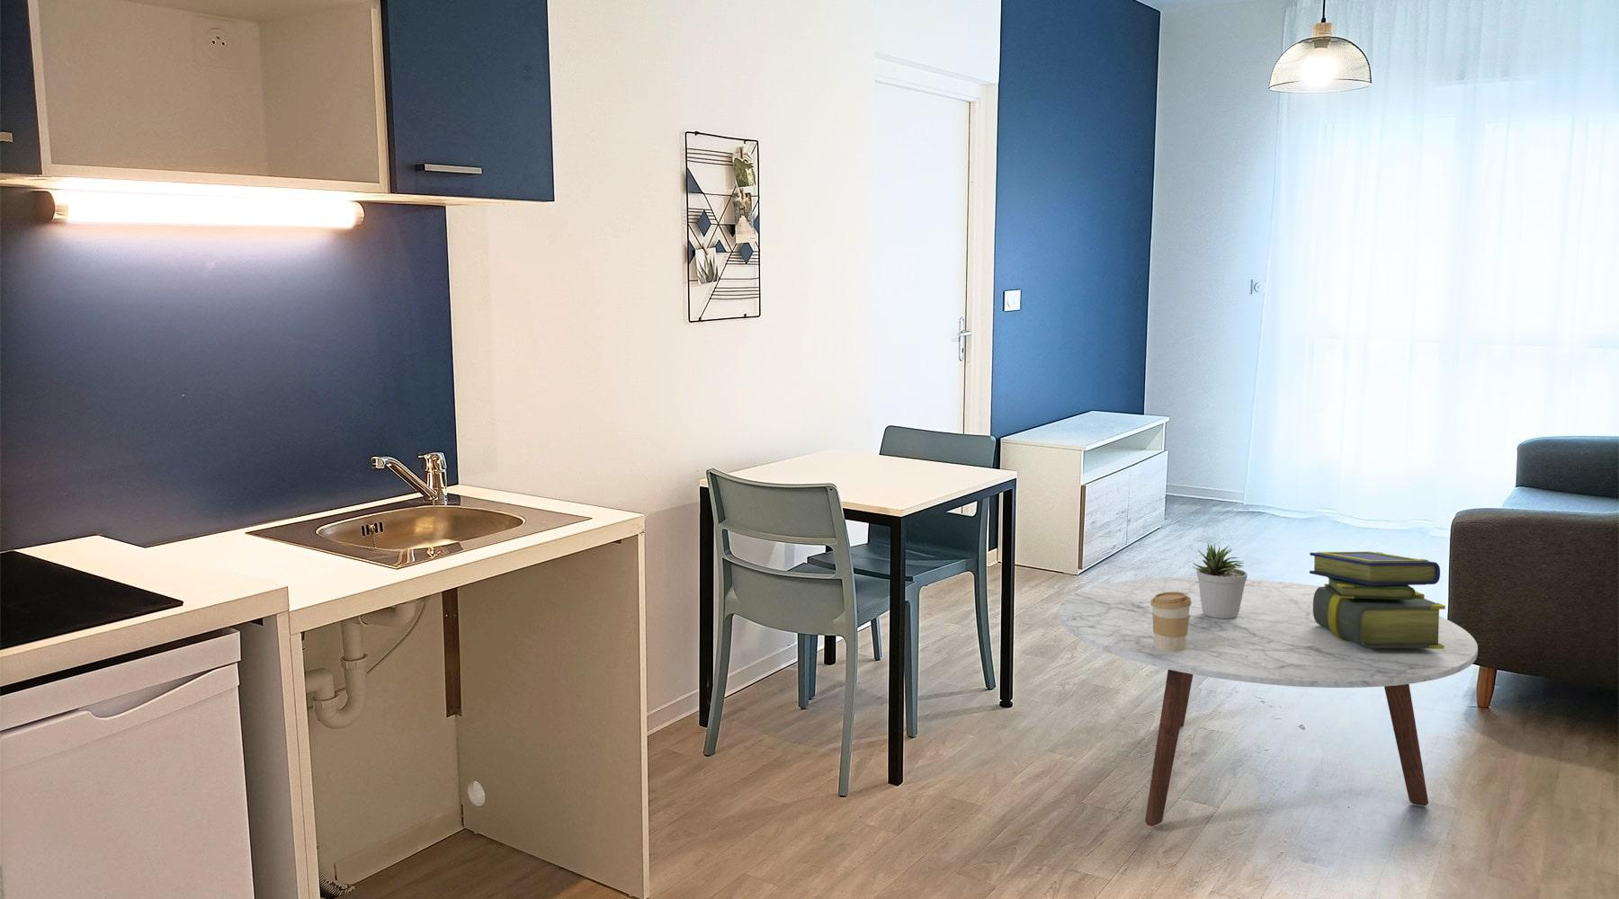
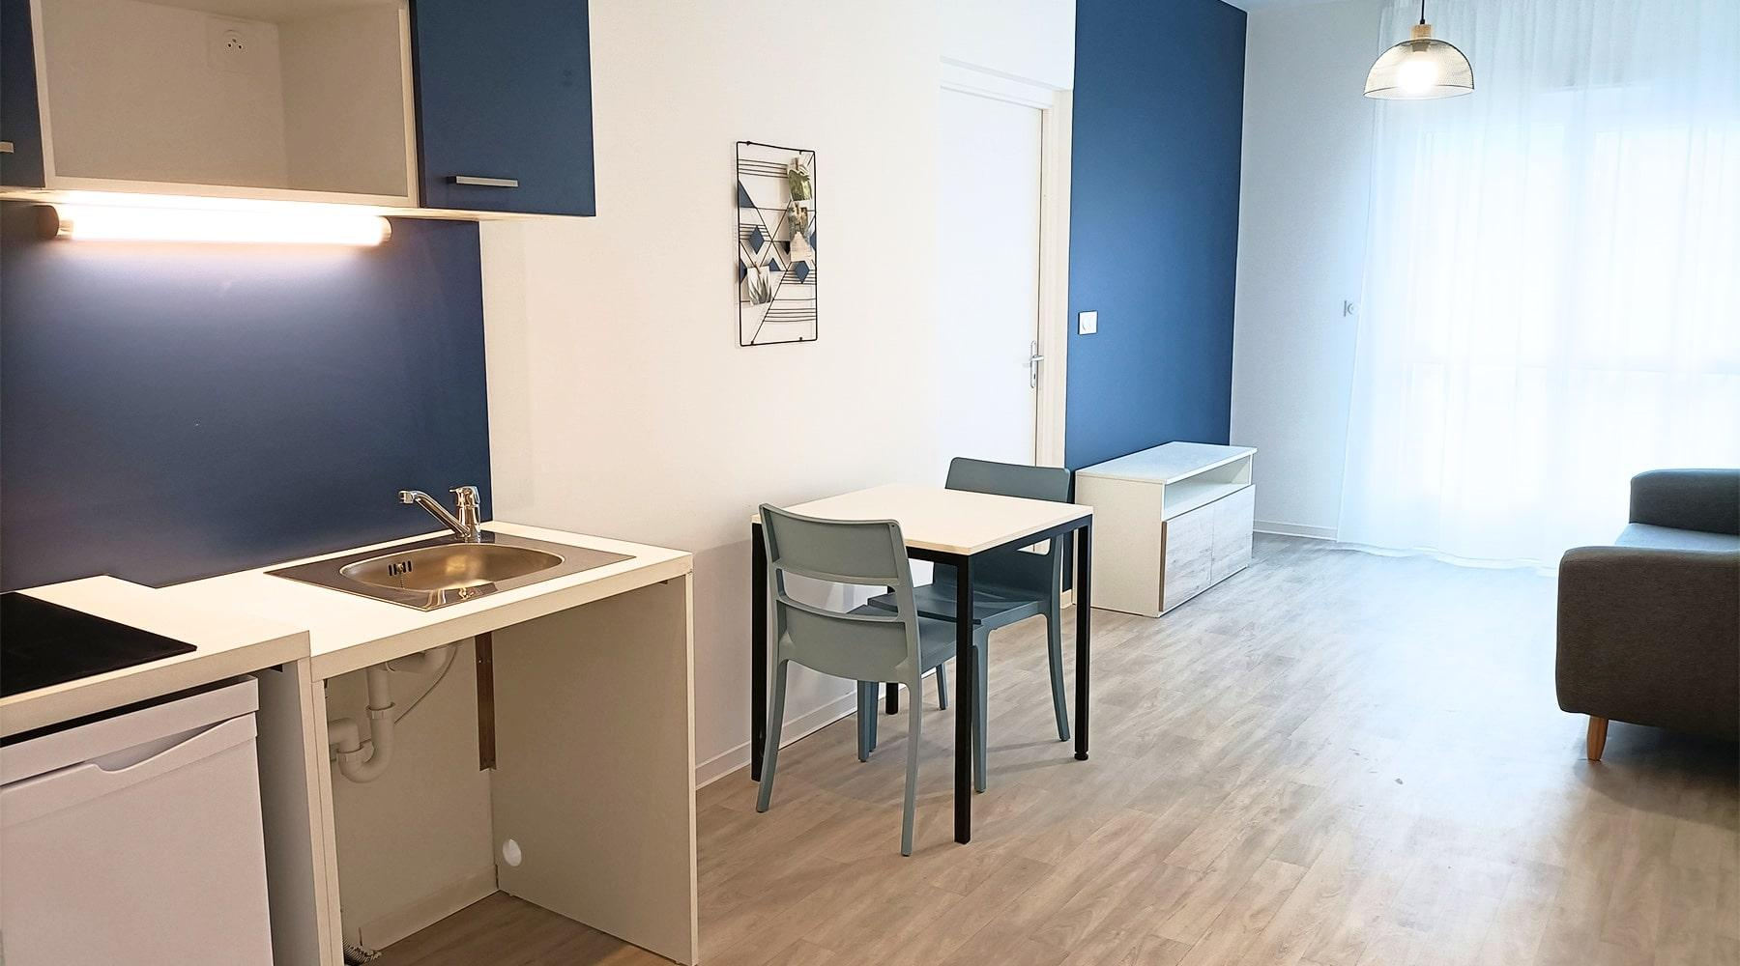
- coffee cup [1151,591,1192,651]
- potted plant [1192,542,1248,619]
- coffee table [1058,576,1478,827]
- stack of books [1309,551,1446,649]
